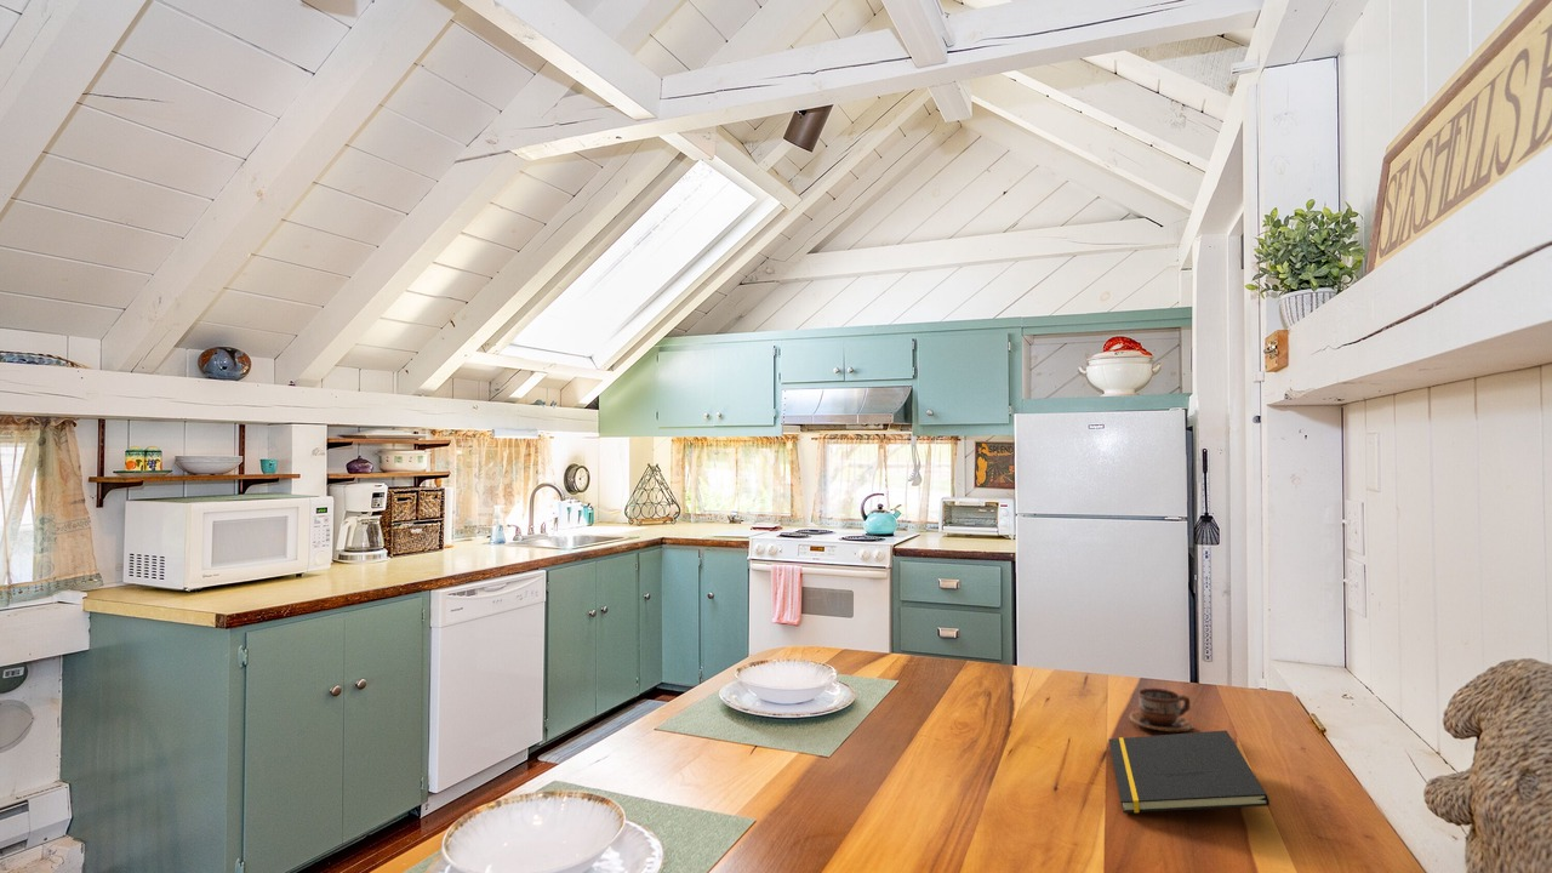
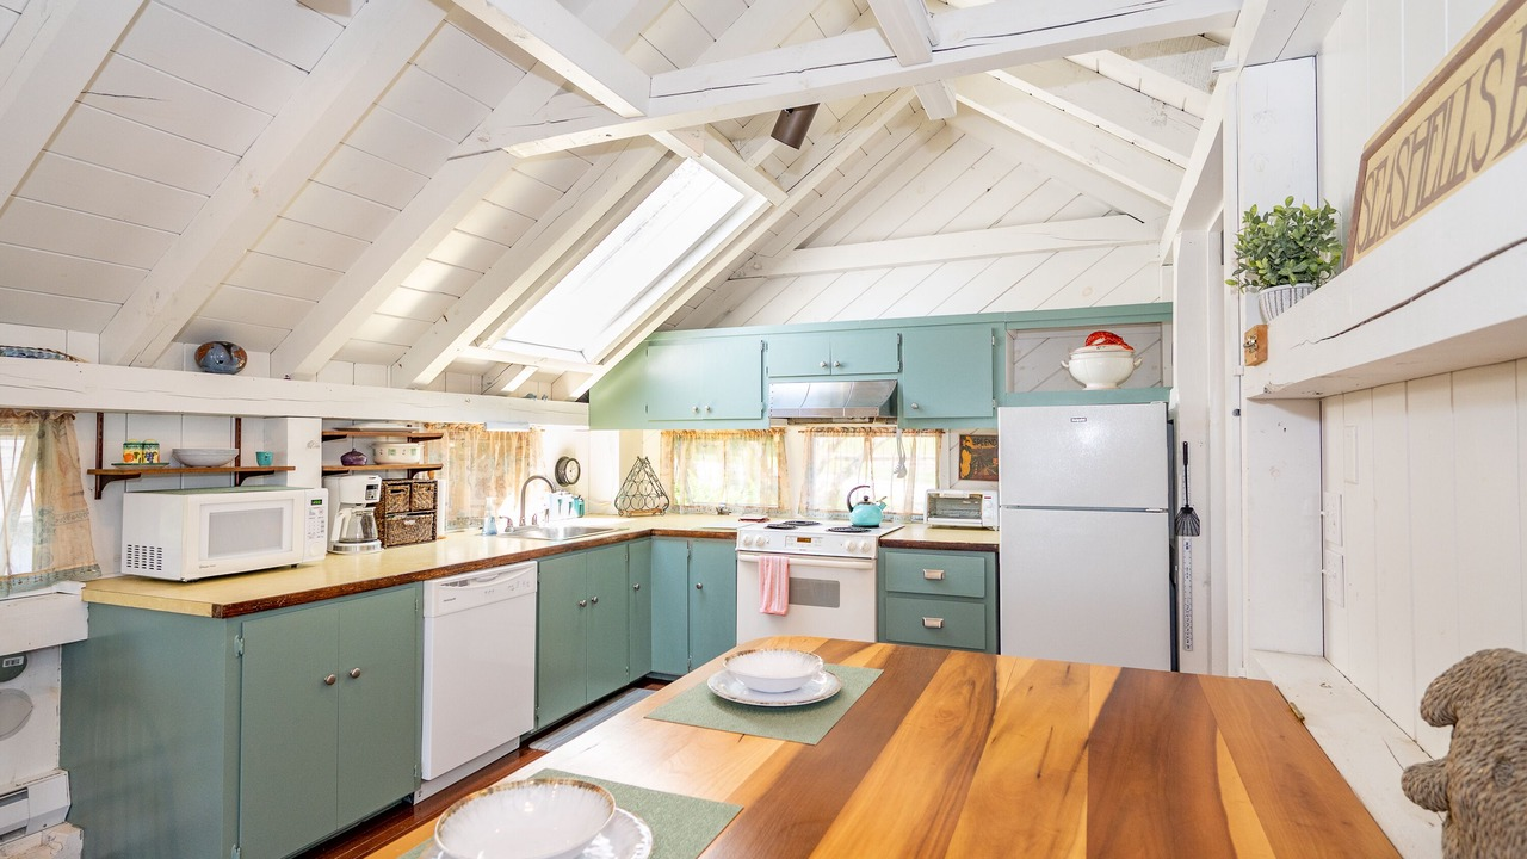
- notepad [1107,729,1271,814]
- cup [1128,687,1193,734]
